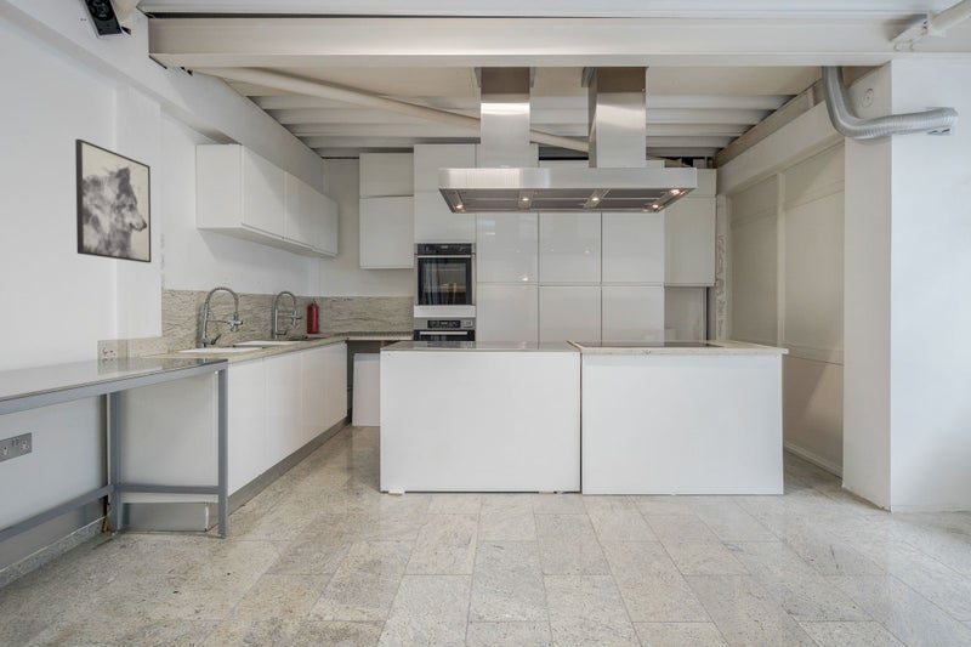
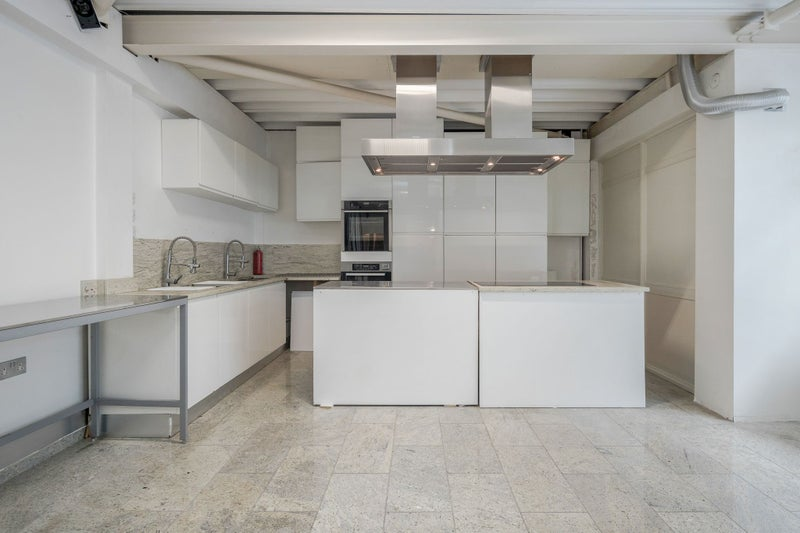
- wall art [74,138,152,263]
